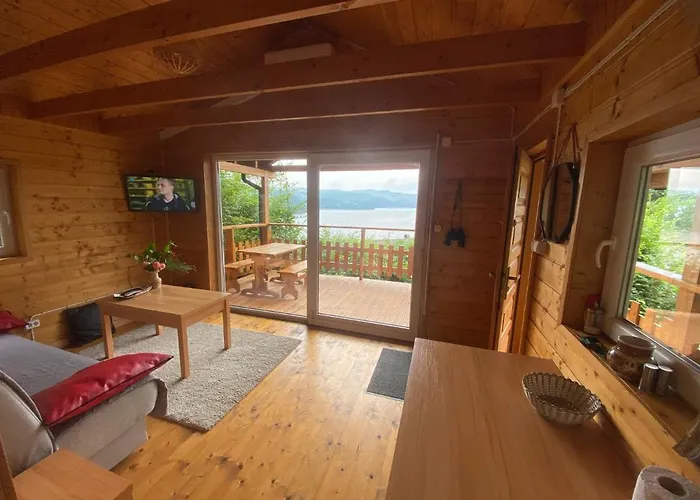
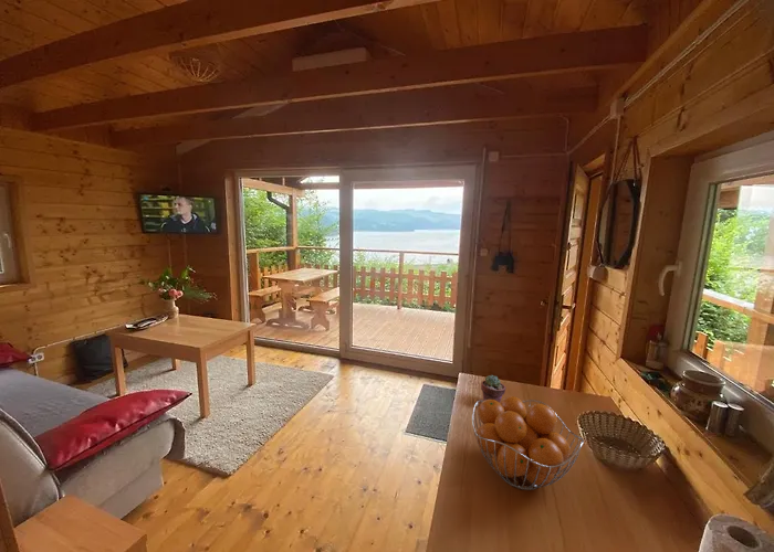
+ fruit basket [471,395,585,491]
+ potted succulent [480,374,506,403]
